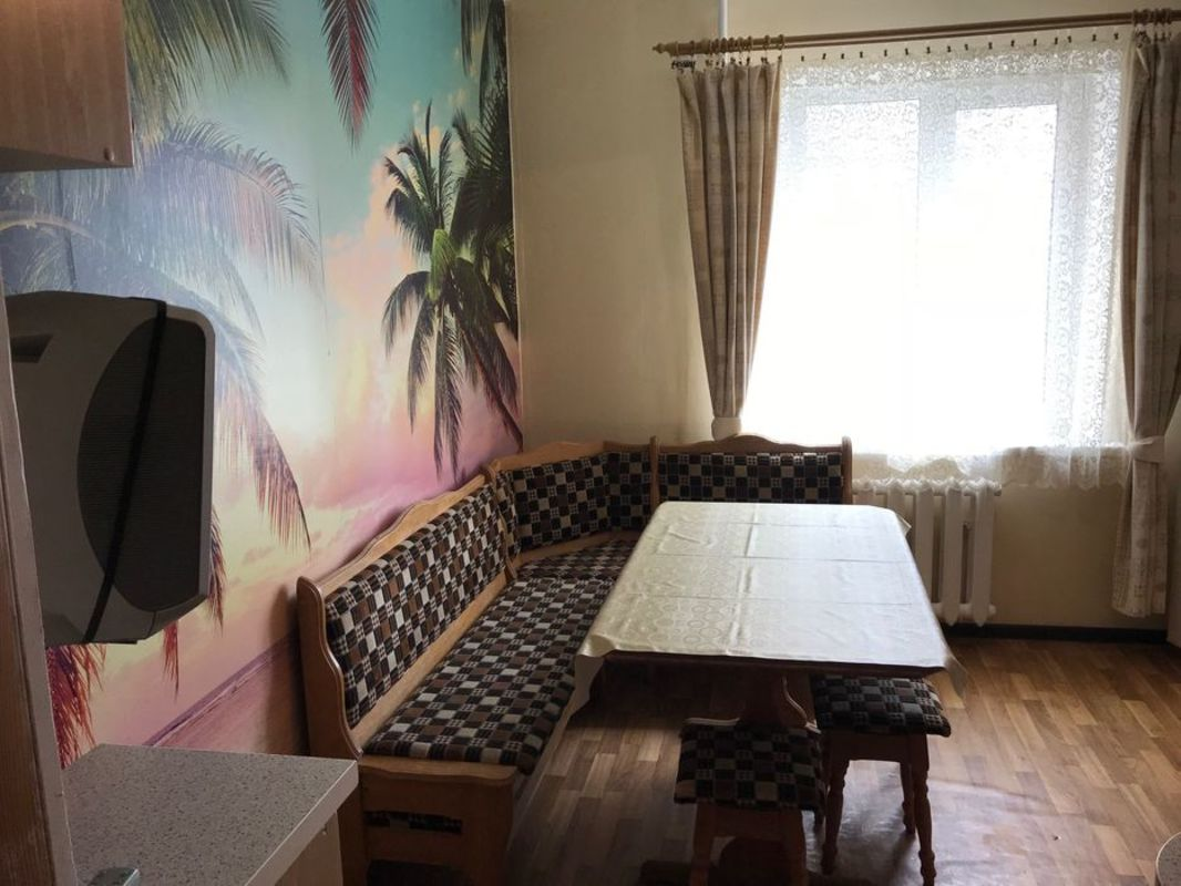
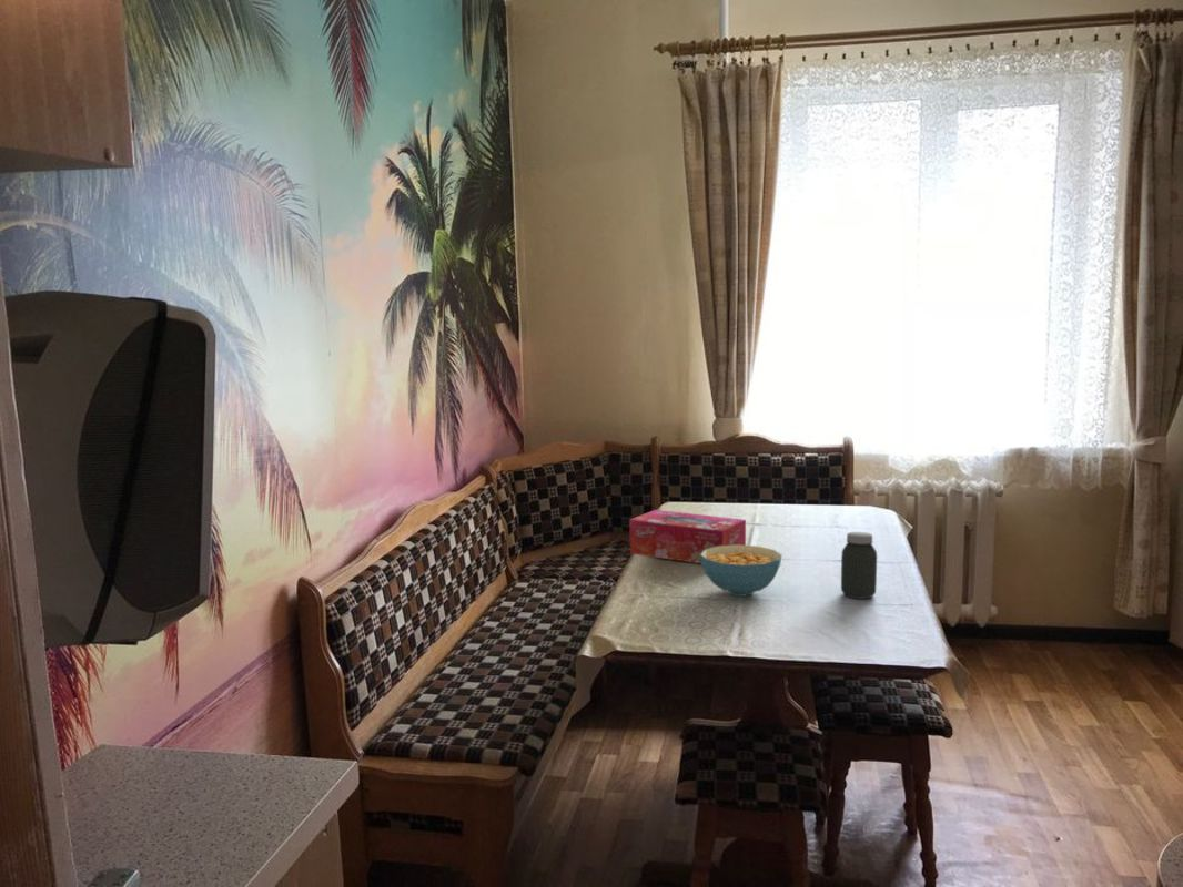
+ tissue box [628,509,747,564]
+ cereal bowl [700,544,783,598]
+ jar [840,531,878,600]
